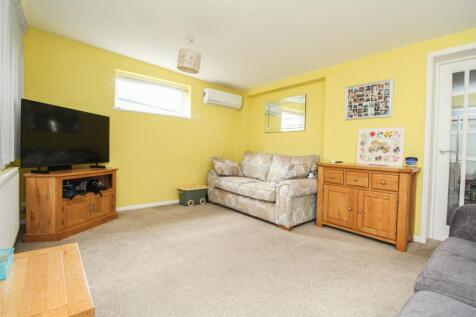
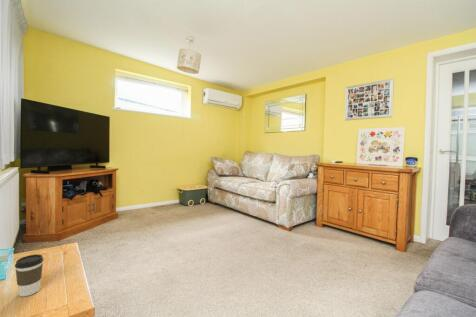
+ coffee cup [14,253,44,297]
